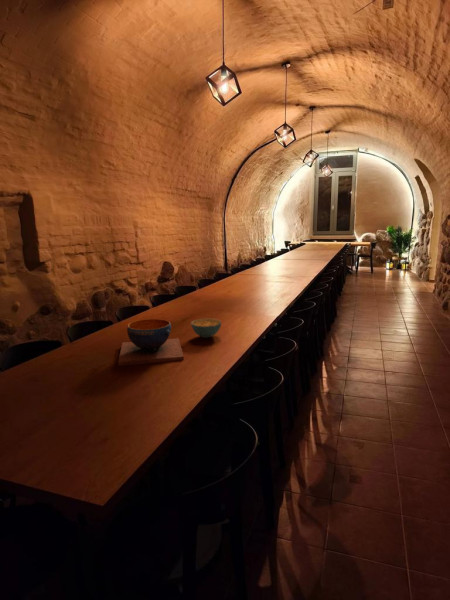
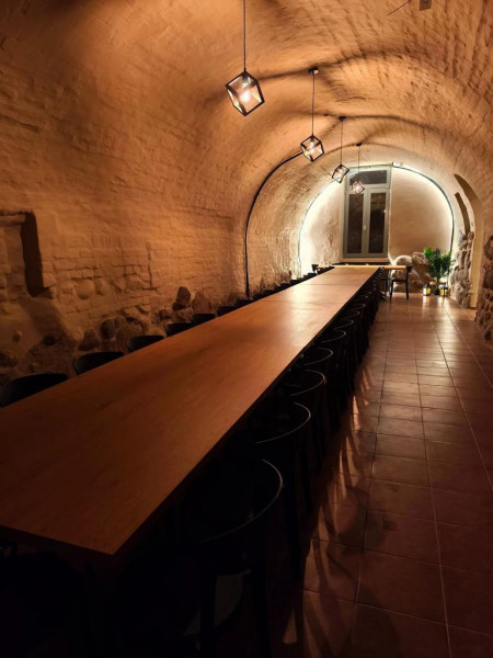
- decorative bowl [117,318,185,367]
- cereal bowl [190,317,222,339]
